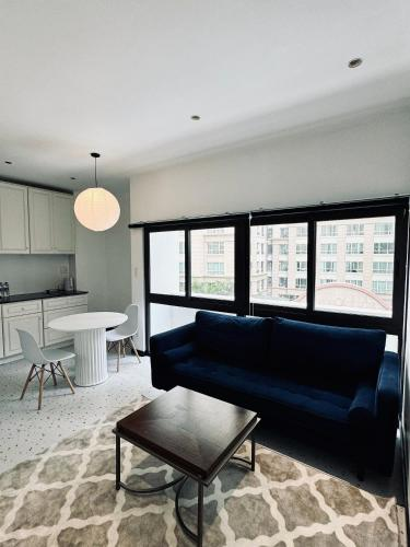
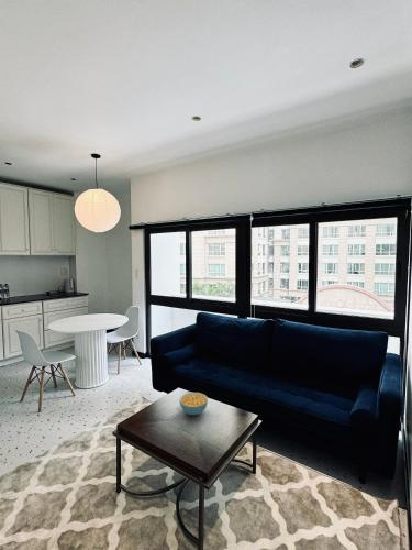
+ cereal bowl [178,392,209,416]
